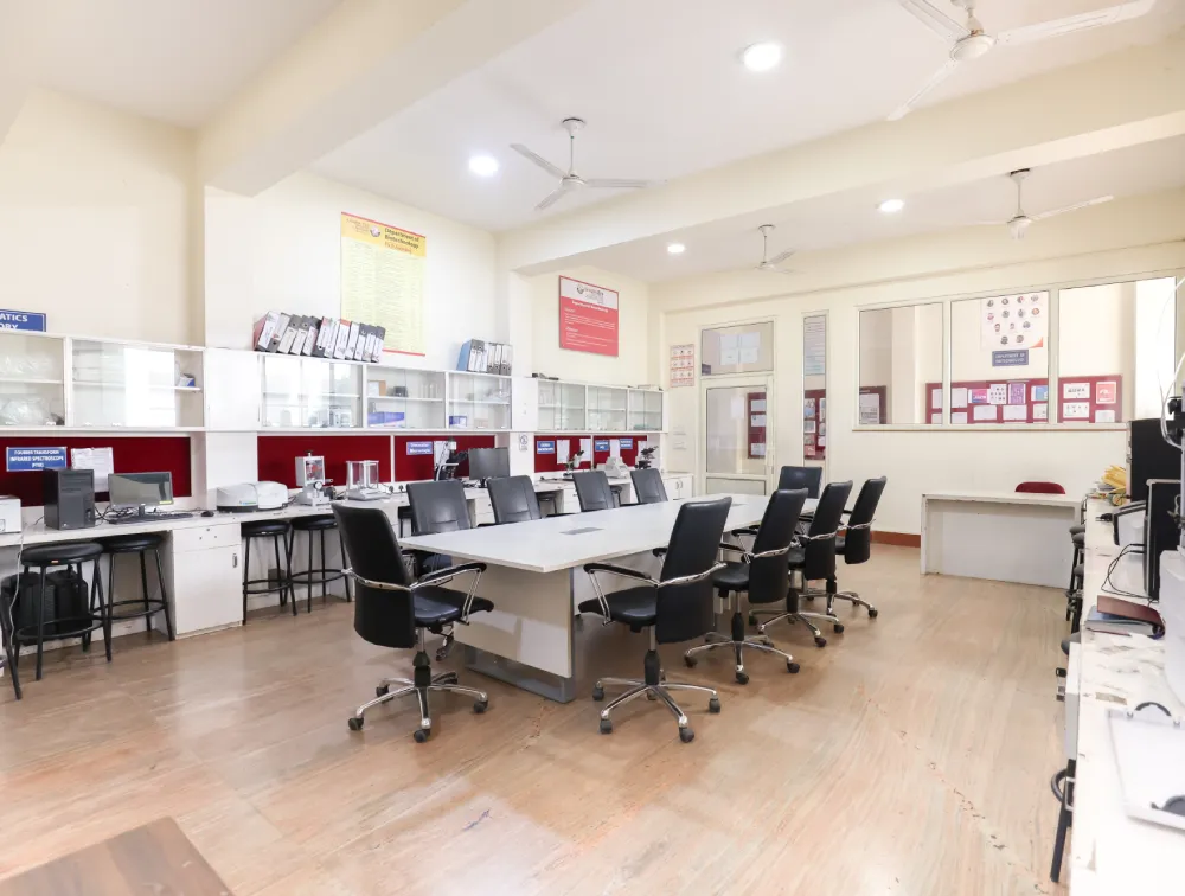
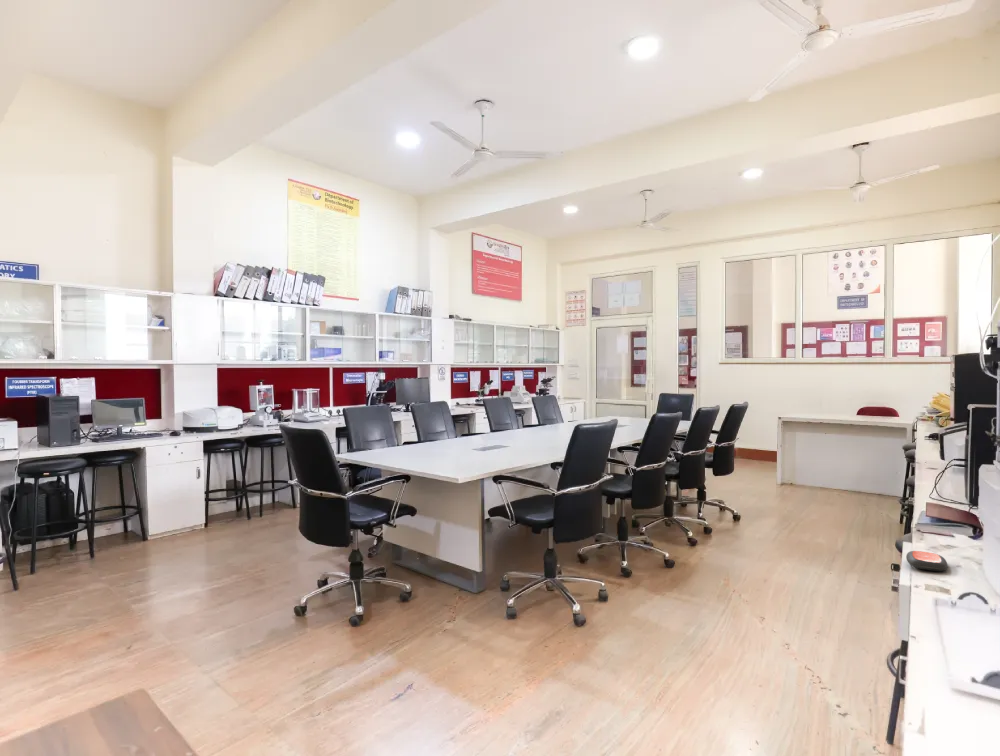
+ remote control [905,550,949,572]
